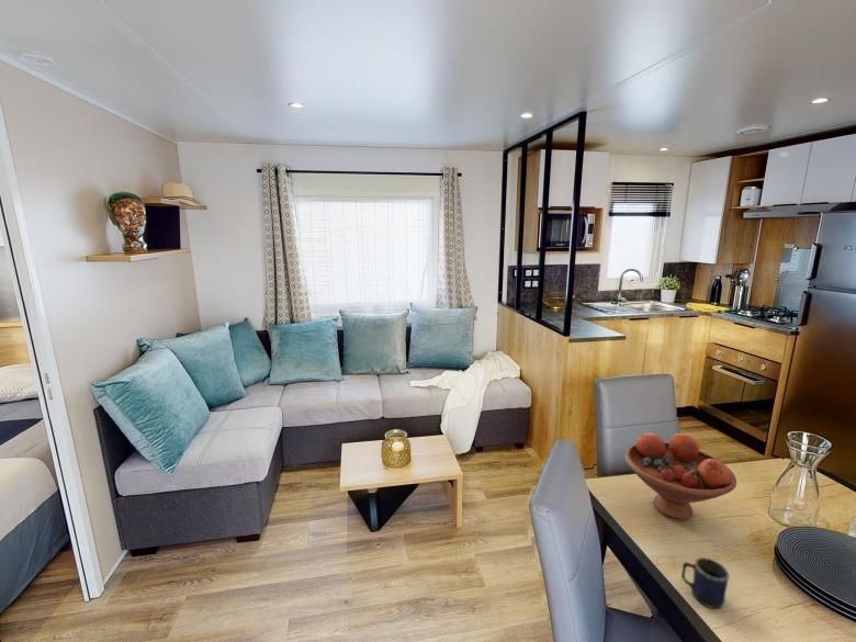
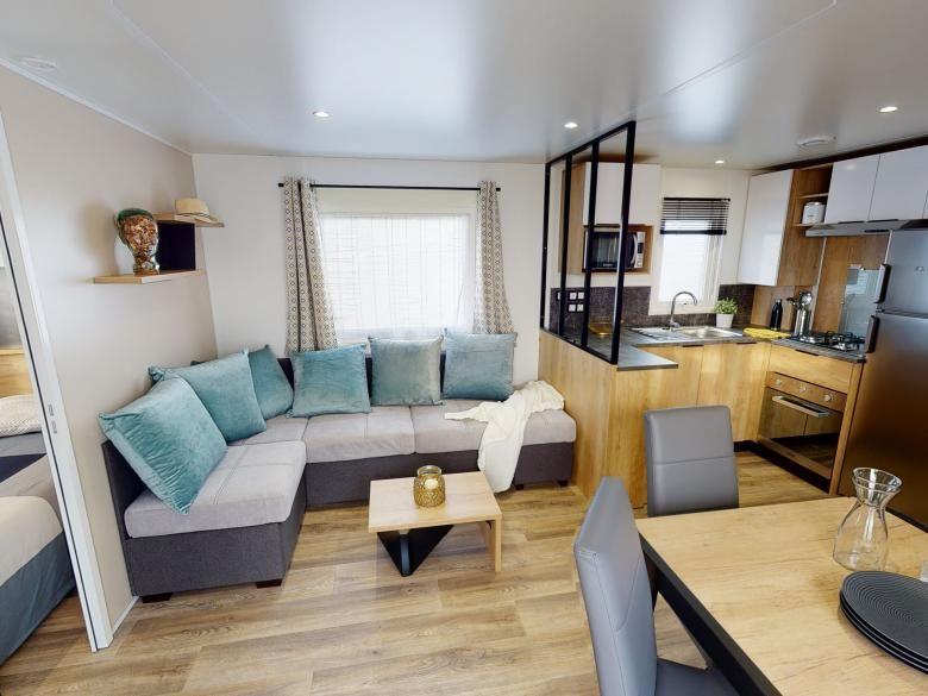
- fruit bowl [623,432,737,520]
- mug [680,556,731,609]
